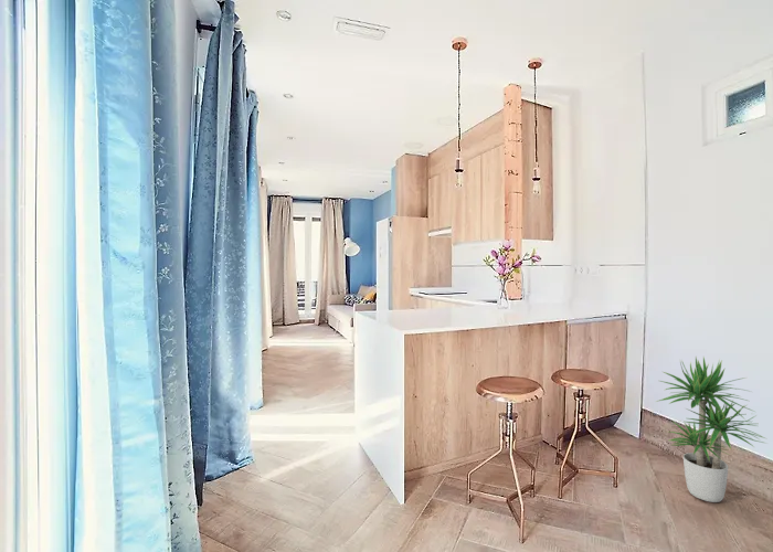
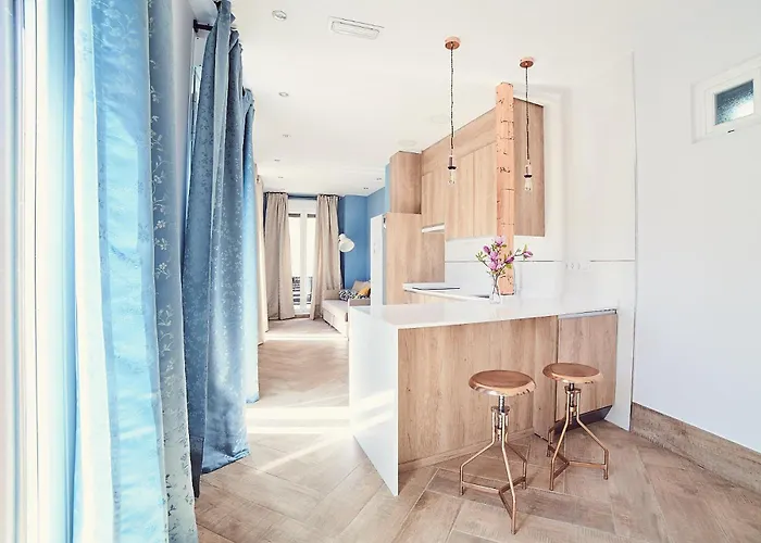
- potted plant [655,357,769,503]
